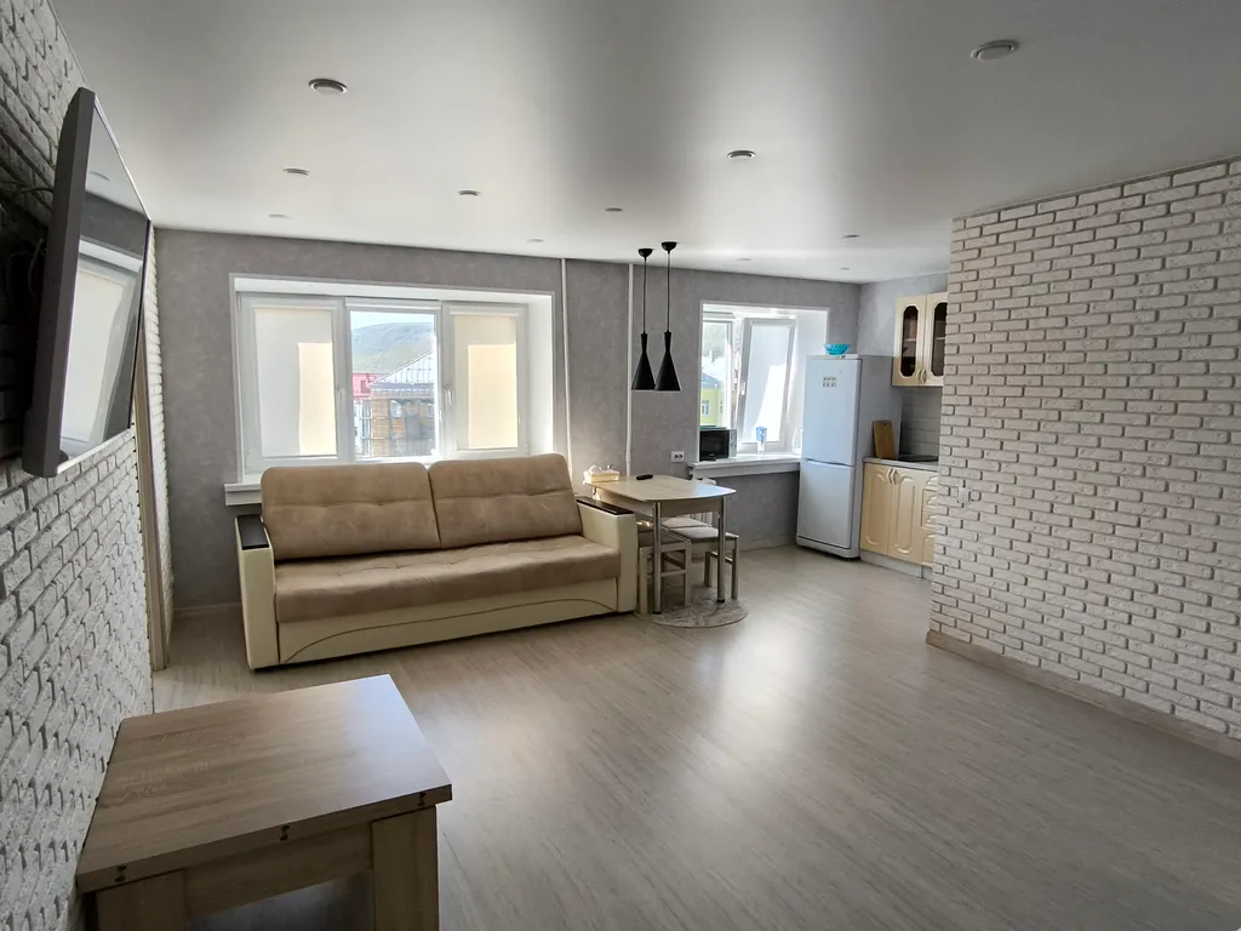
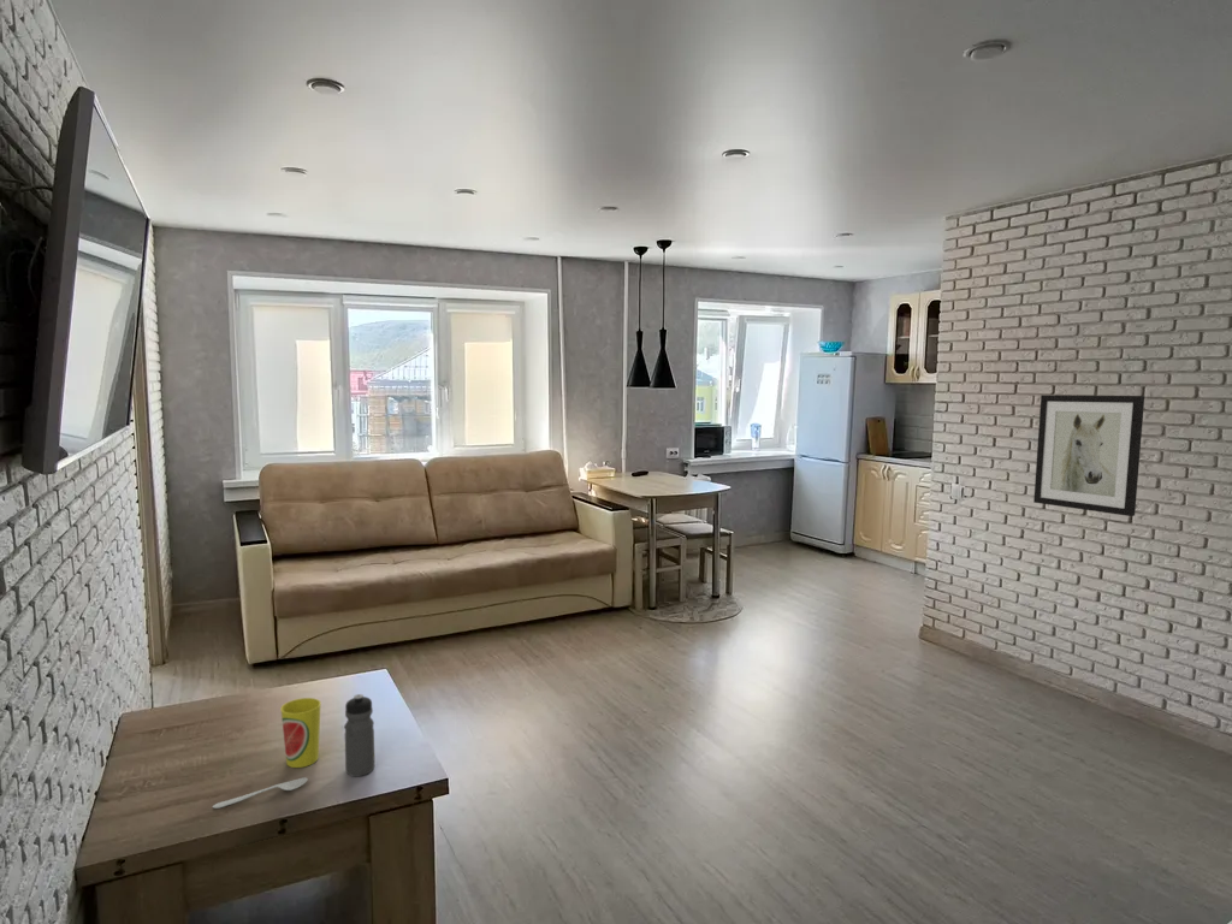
+ cup [279,697,322,769]
+ spoon [212,777,309,810]
+ water bottle [343,693,375,777]
+ wall art [1032,393,1145,517]
